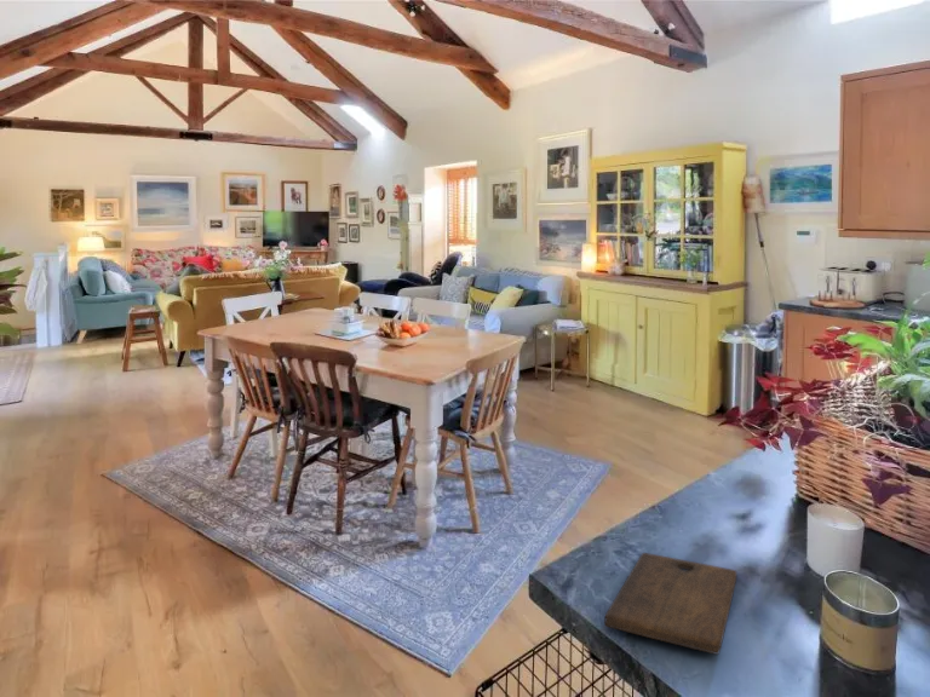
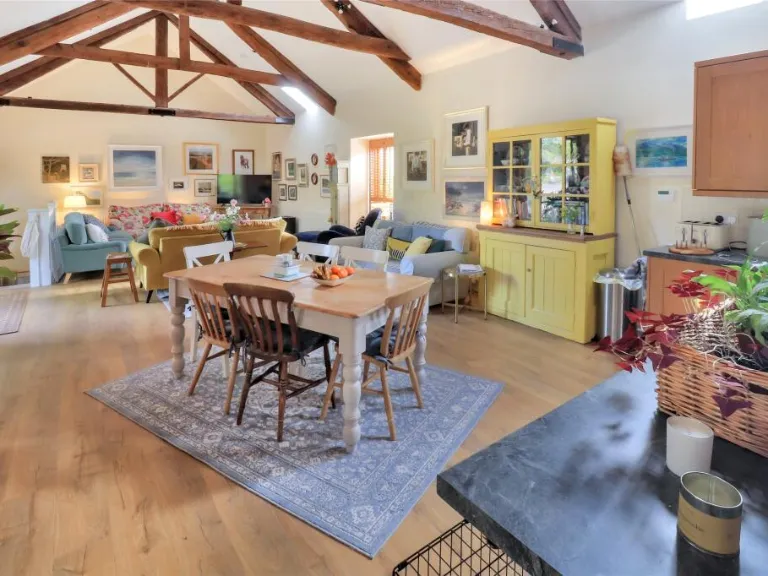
- cutting board [603,552,737,656]
